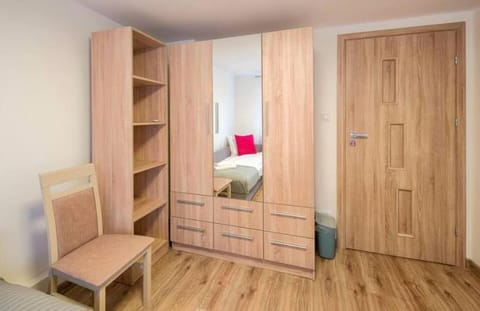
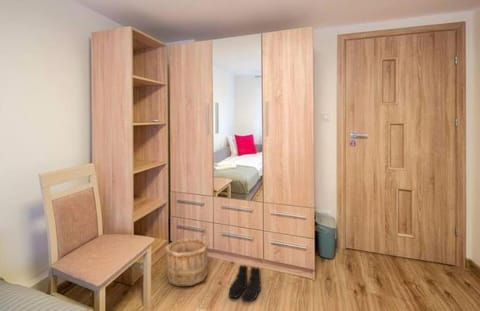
+ wooden bucket [164,237,209,287]
+ boots [228,264,262,302]
